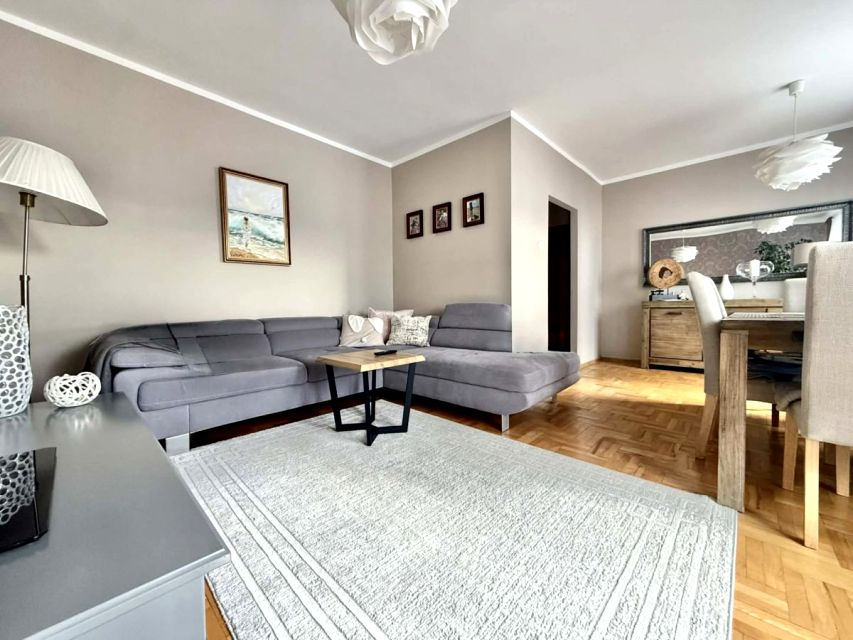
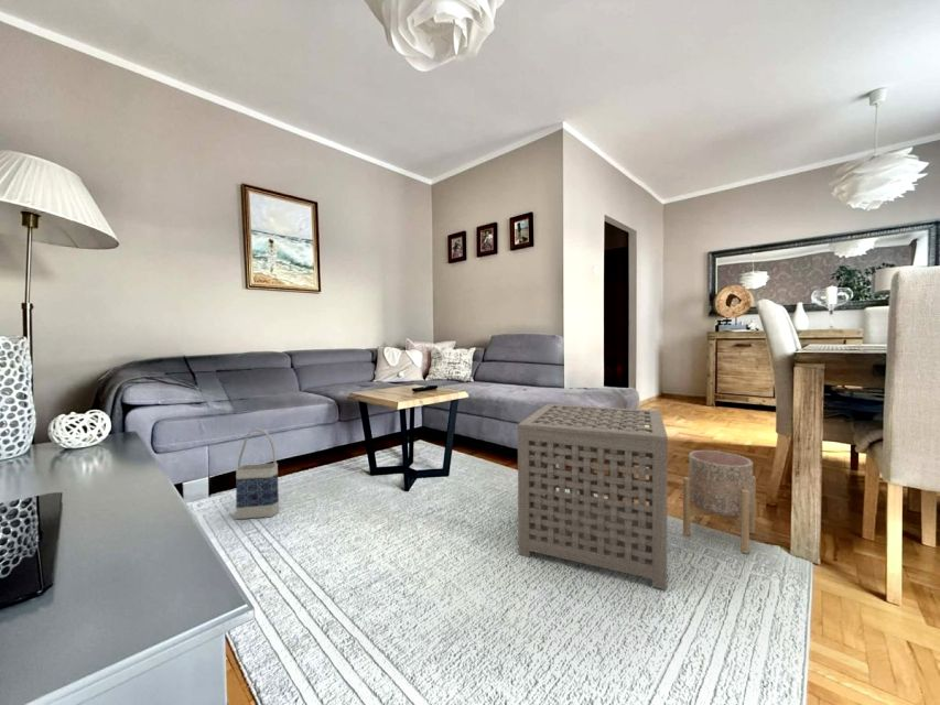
+ bag [235,429,280,520]
+ planter [682,449,757,554]
+ side table [517,403,669,590]
